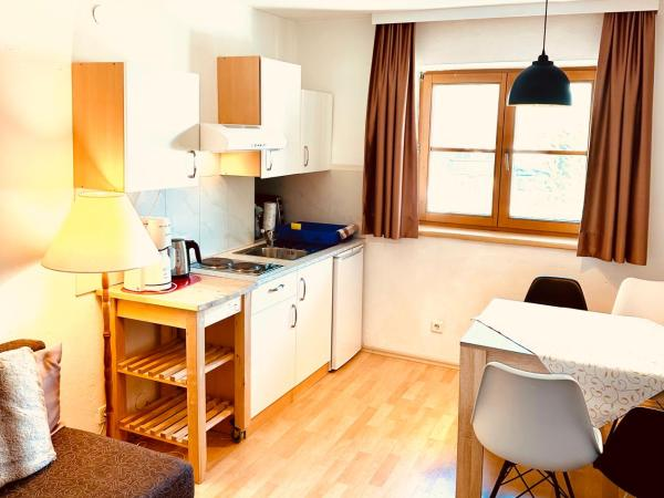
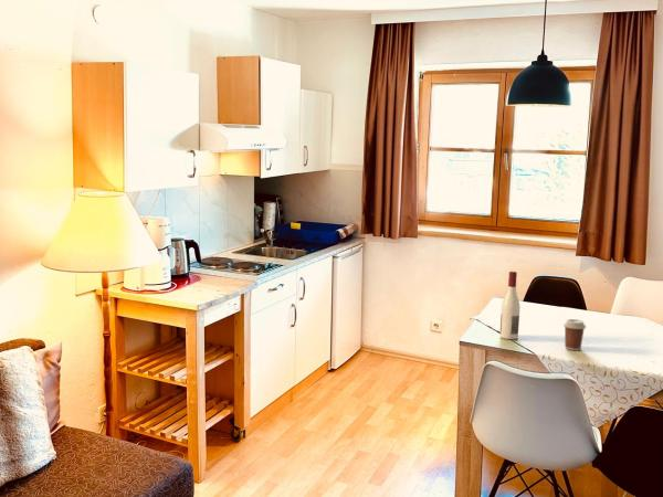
+ coffee cup [562,318,587,351]
+ alcohol [498,271,520,340]
